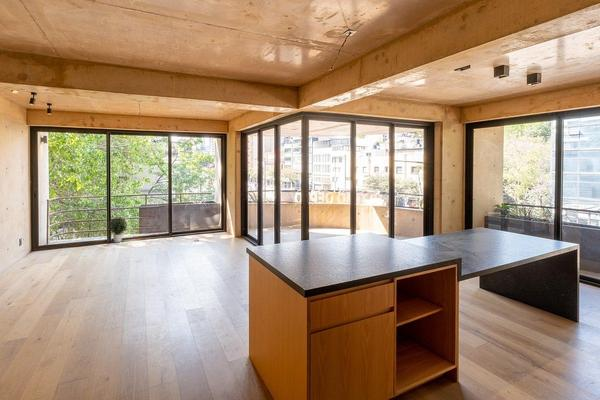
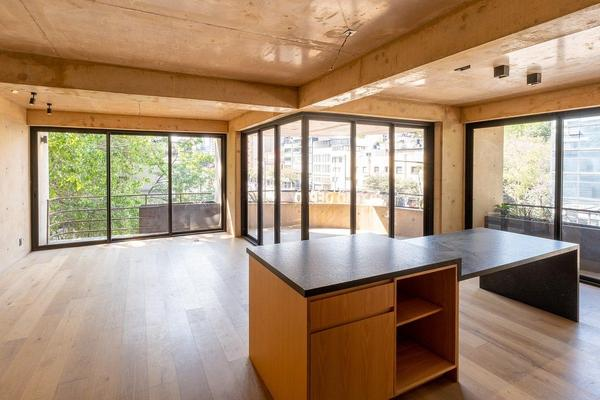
- potted plant [107,216,128,244]
